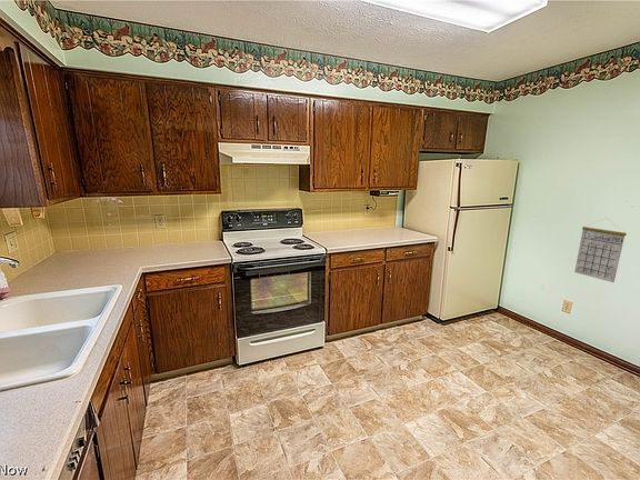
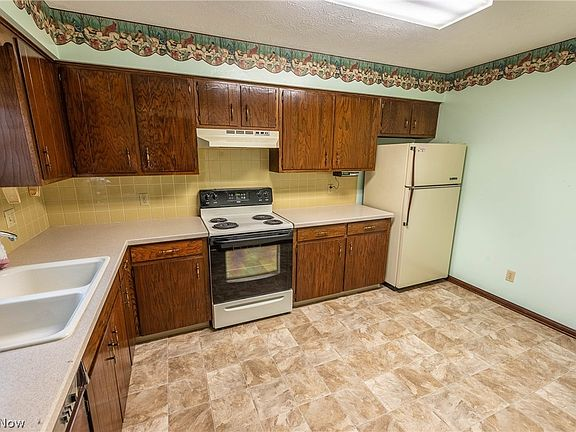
- calendar [573,217,628,283]
